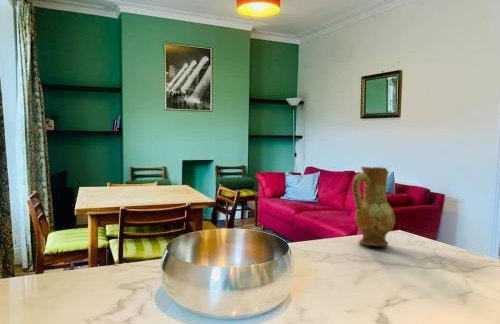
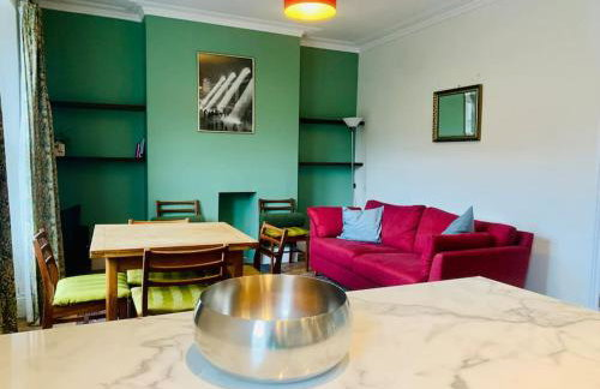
- ceramic jug [352,166,396,247]
